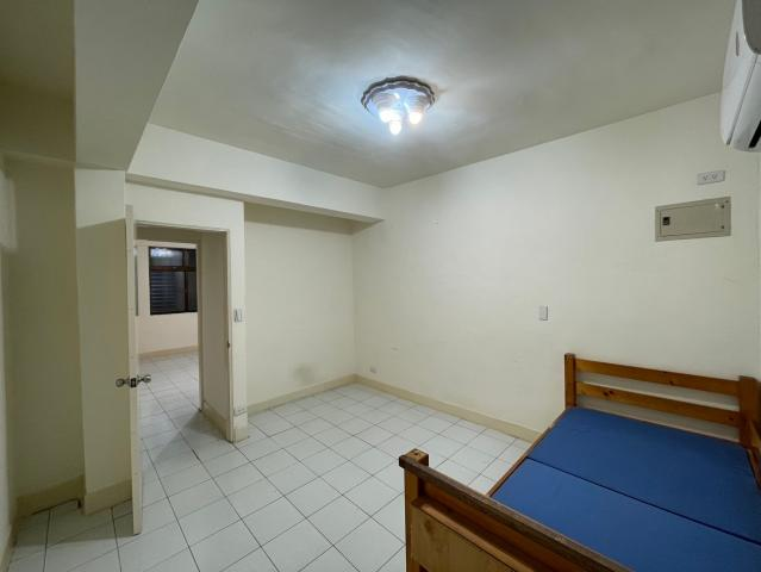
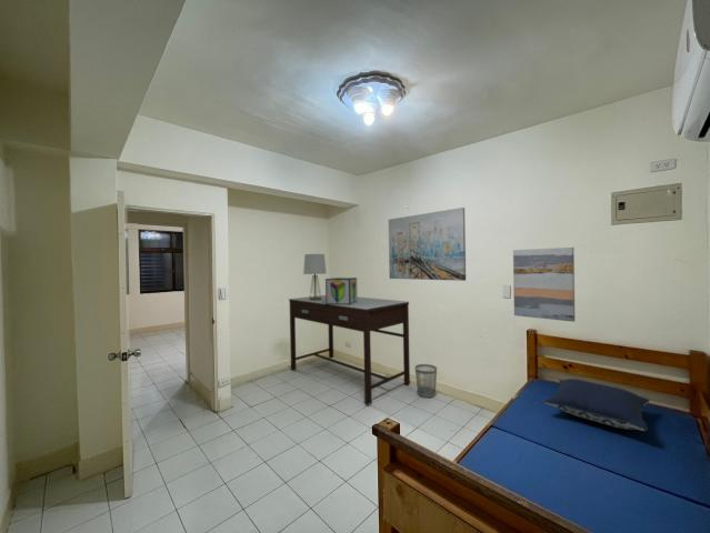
+ desk [288,294,411,405]
+ wastebasket [414,363,438,399]
+ wall art [388,207,467,282]
+ wall art [512,247,576,323]
+ lamp [302,253,327,301]
+ pillow [542,378,651,432]
+ decorative cube [324,276,358,304]
